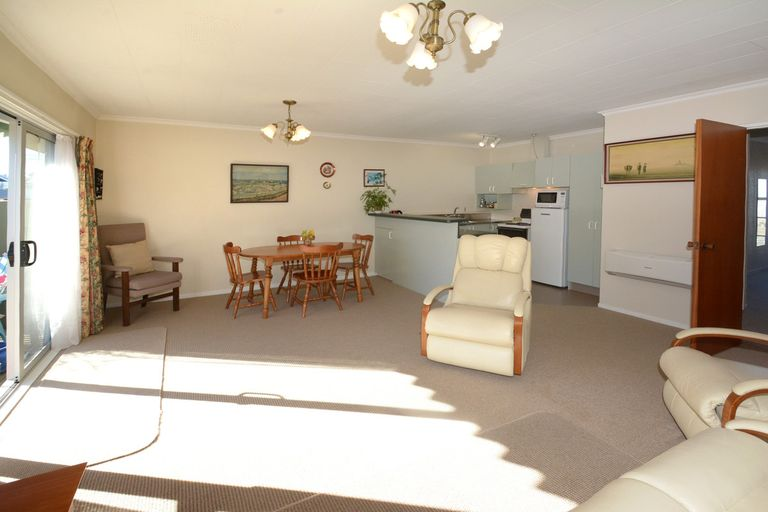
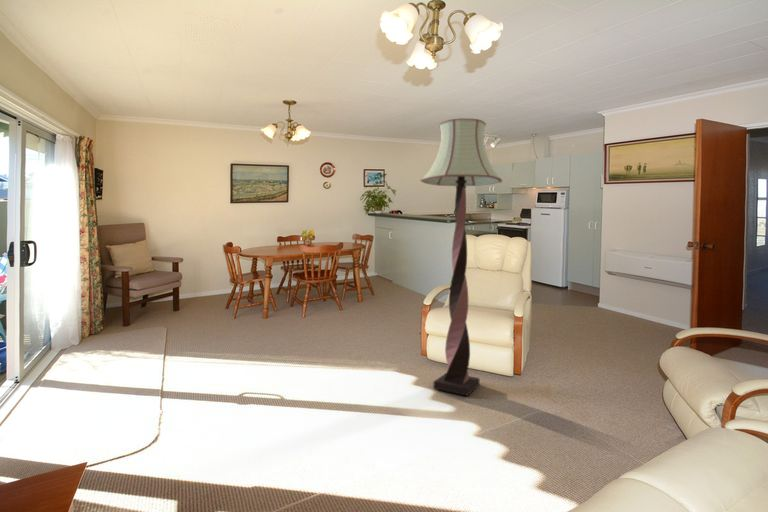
+ floor lamp [420,118,503,397]
